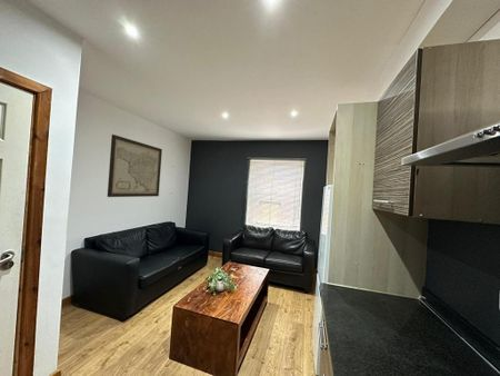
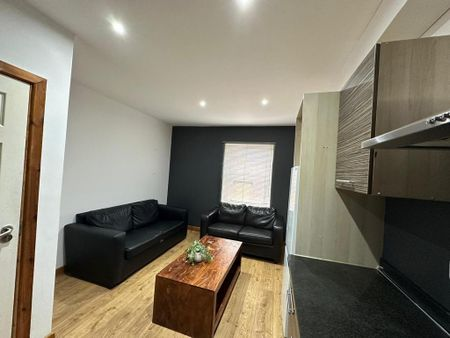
- wall art [107,133,163,198]
